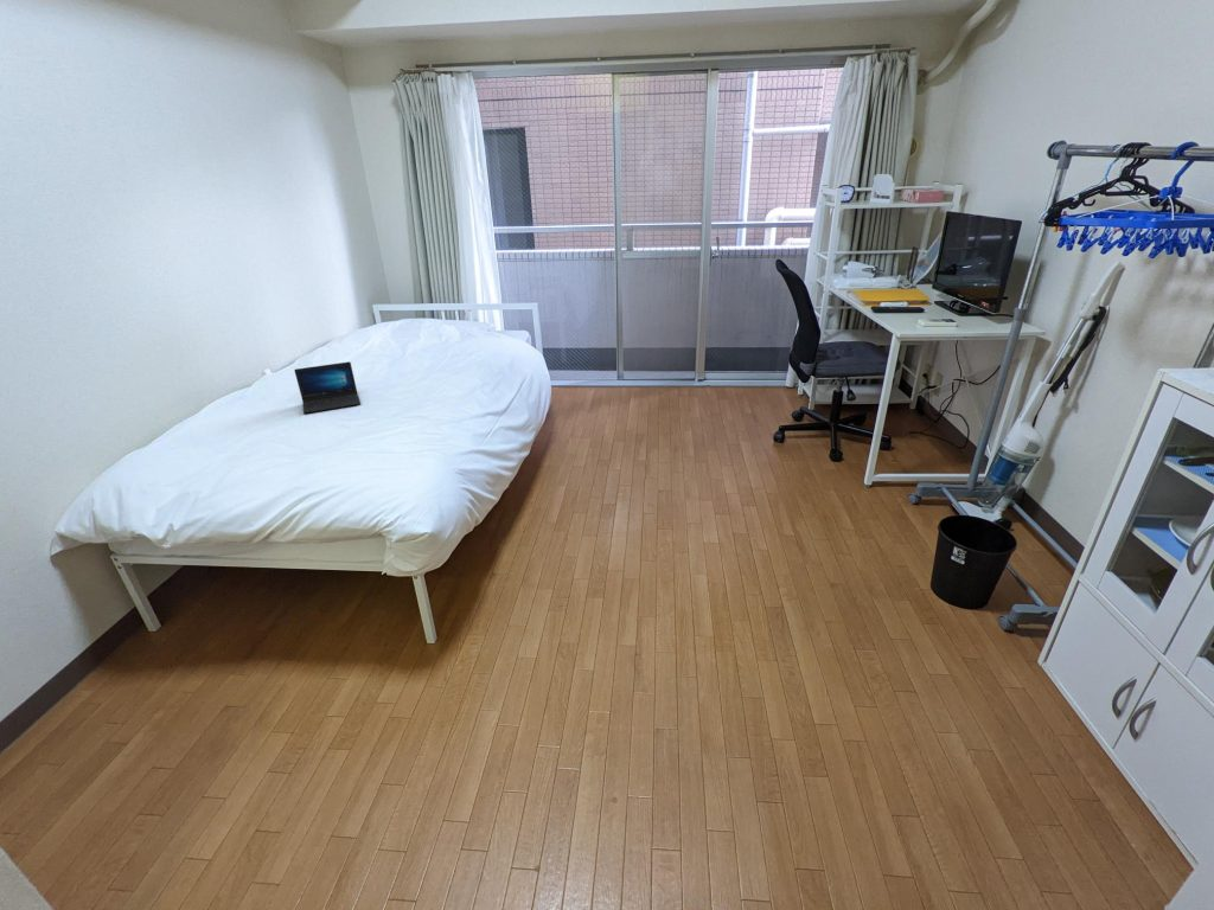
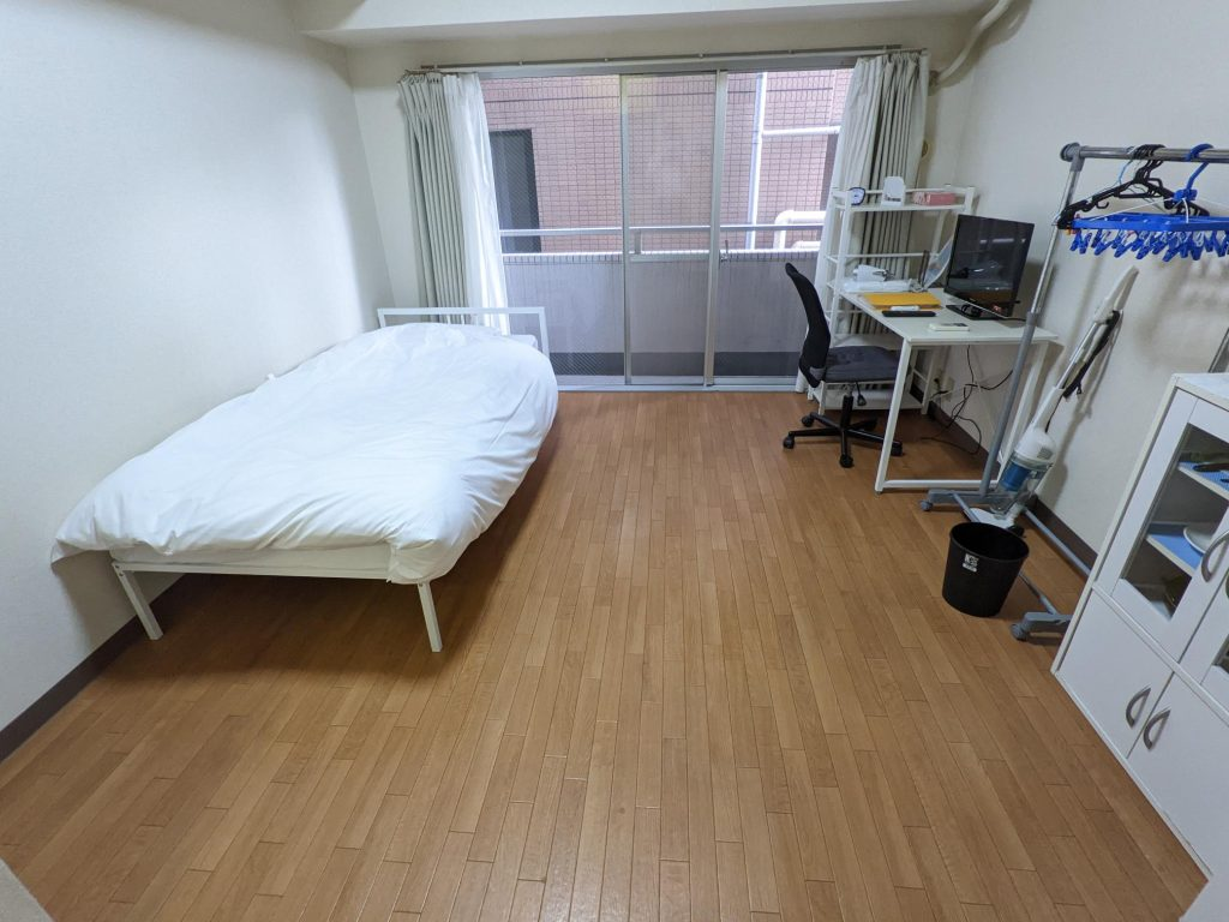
- laptop [293,360,362,415]
